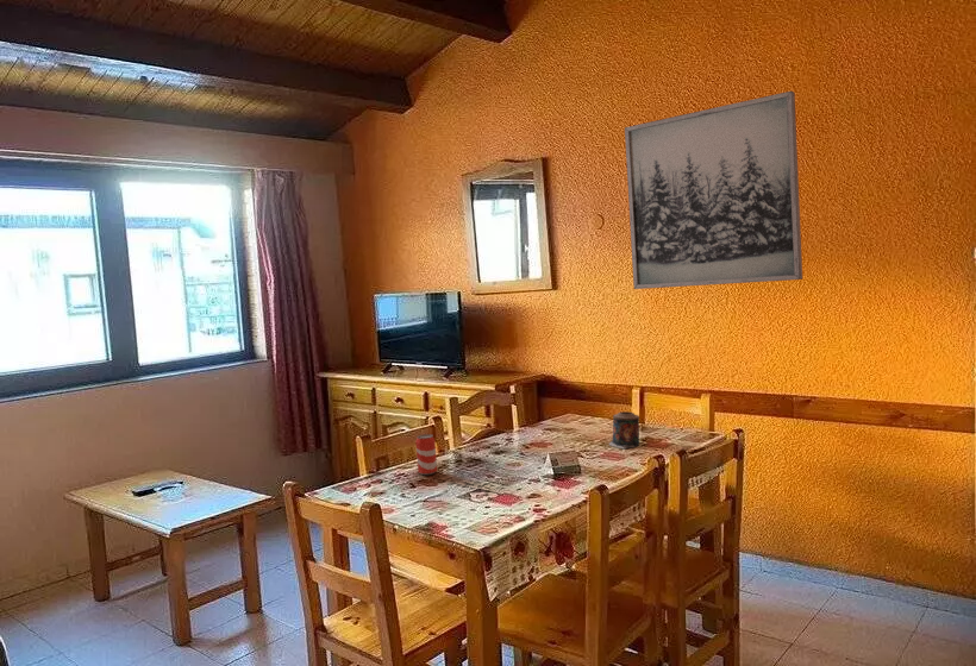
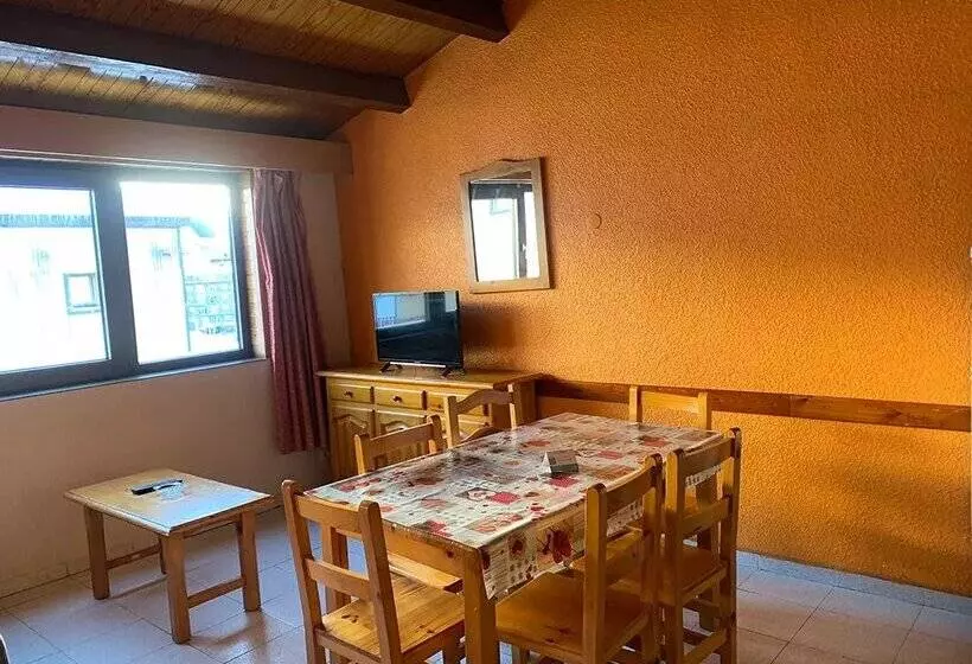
- beverage can [414,433,438,476]
- candle [608,410,640,450]
- wall art [624,90,803,290]
